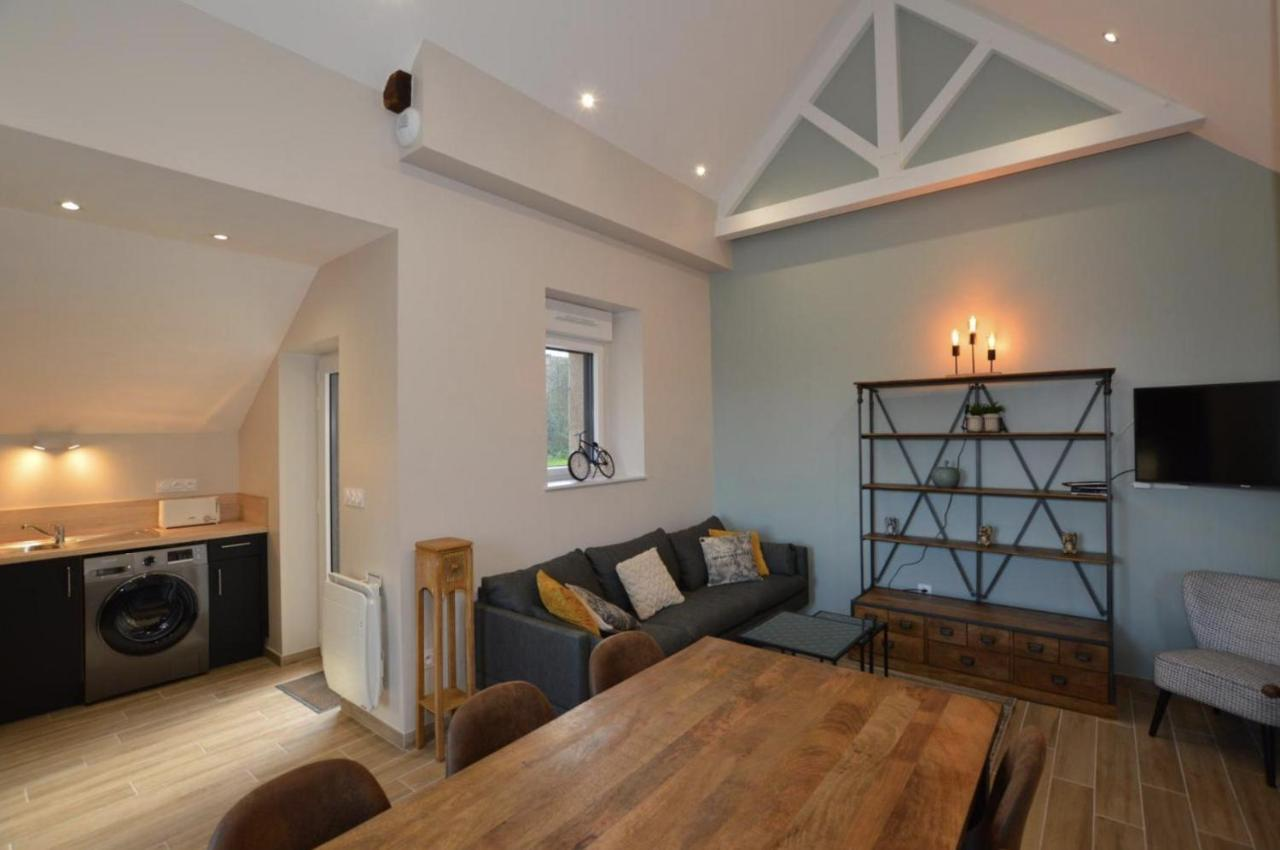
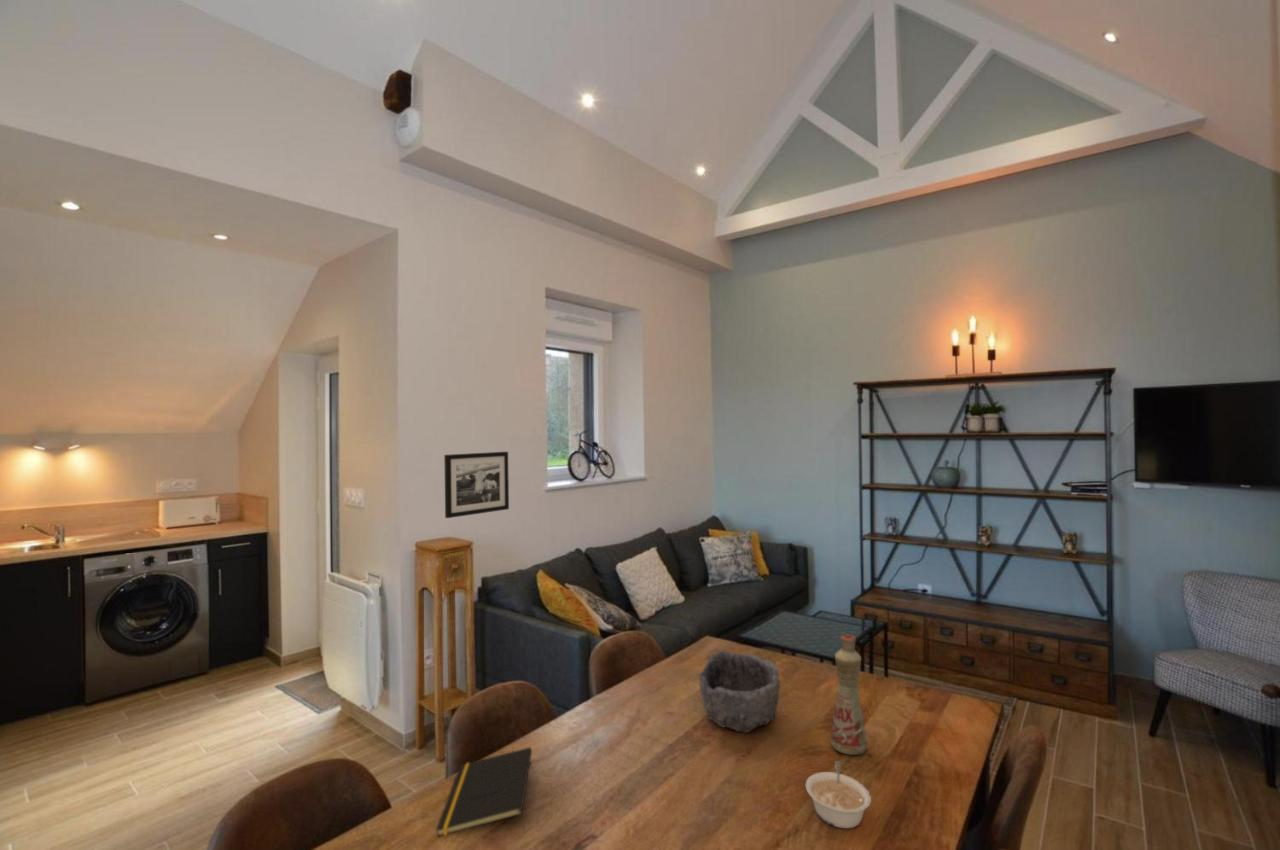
+ picture frame [443,451,510,519]
+ bowl [698,650,781,734]
+ notepad [435,746,533,838]
+ bottle [830,633,869,756]
+ legume [805,760,872,830]
